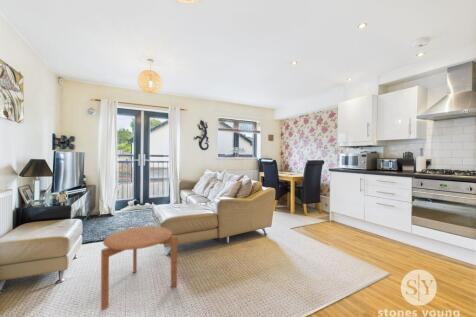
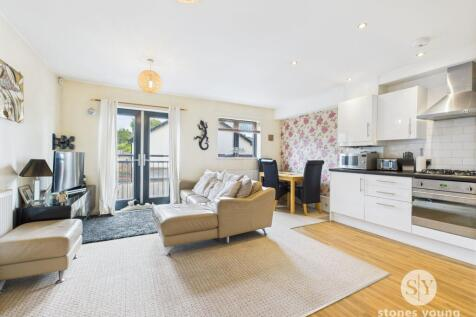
- side table [100,225,178,311]
